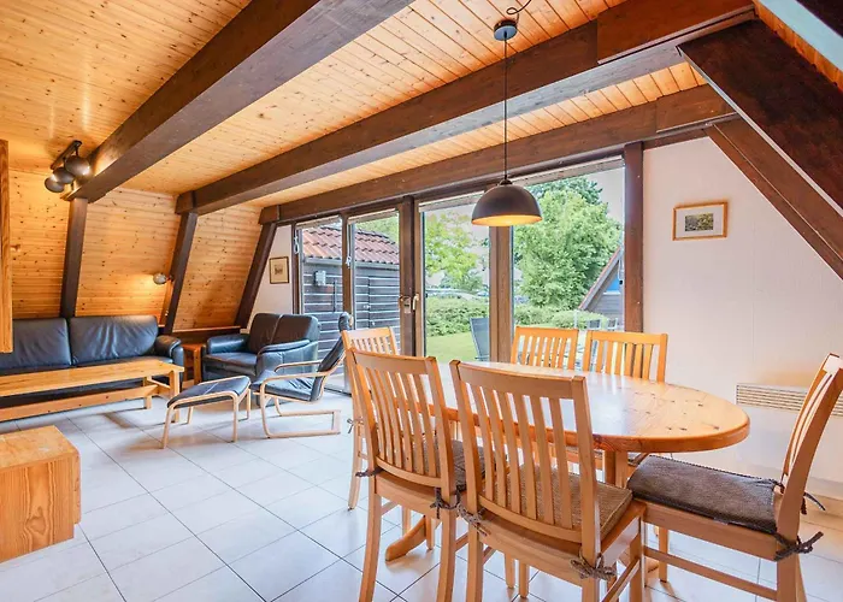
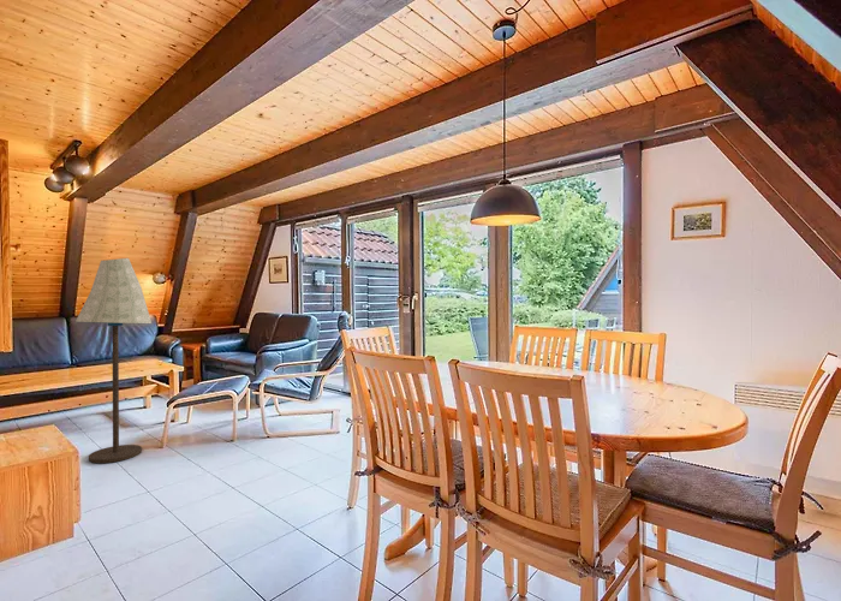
+ floor lamp [74,257,153,464]
